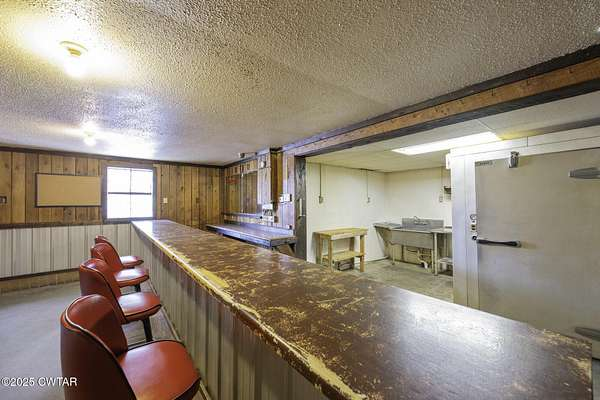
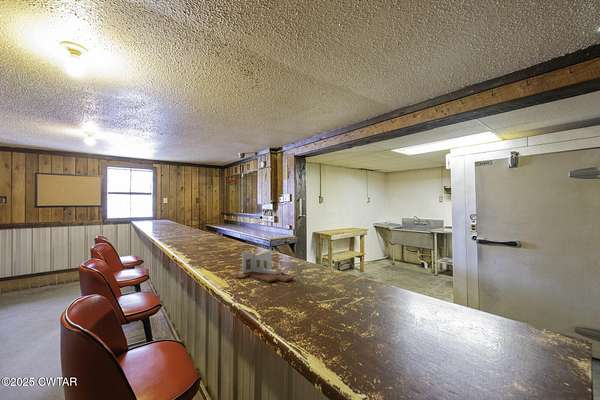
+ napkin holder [236,250,295,283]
